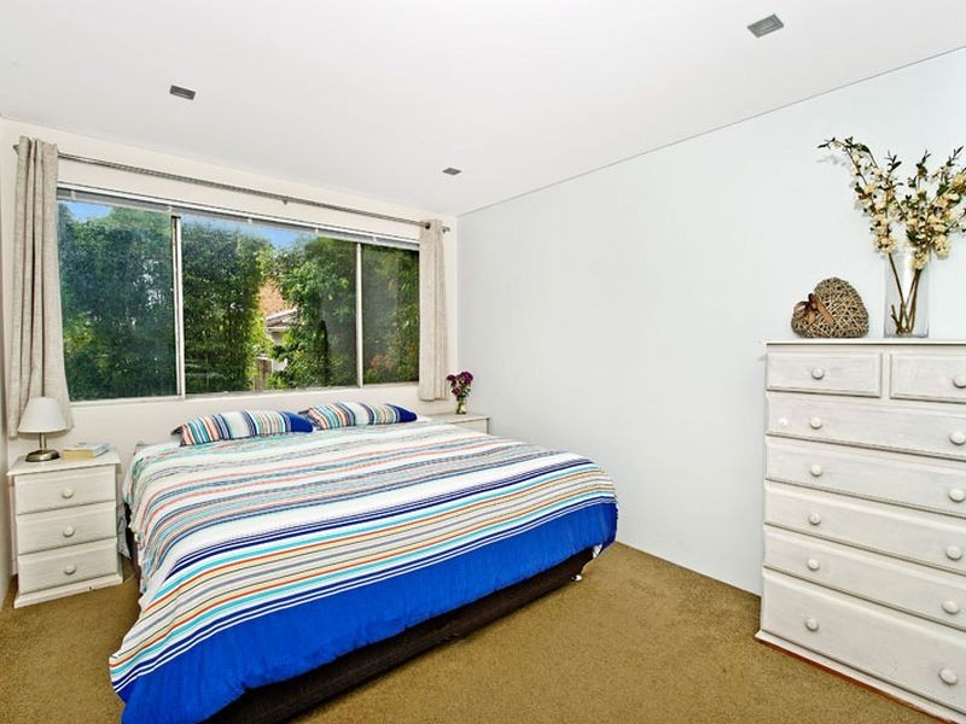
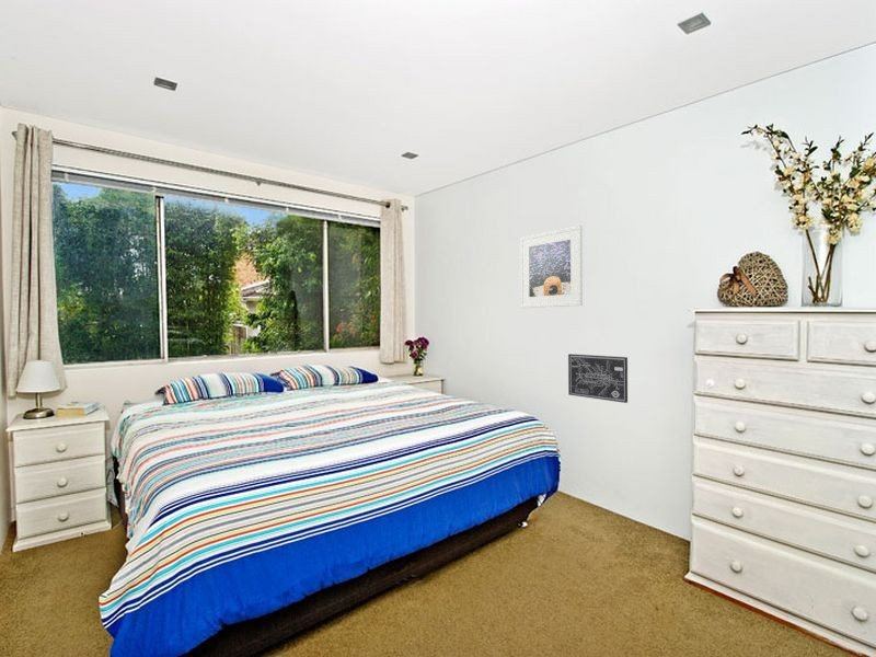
+ wall art [567,353,629,404]
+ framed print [519,224,584,309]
